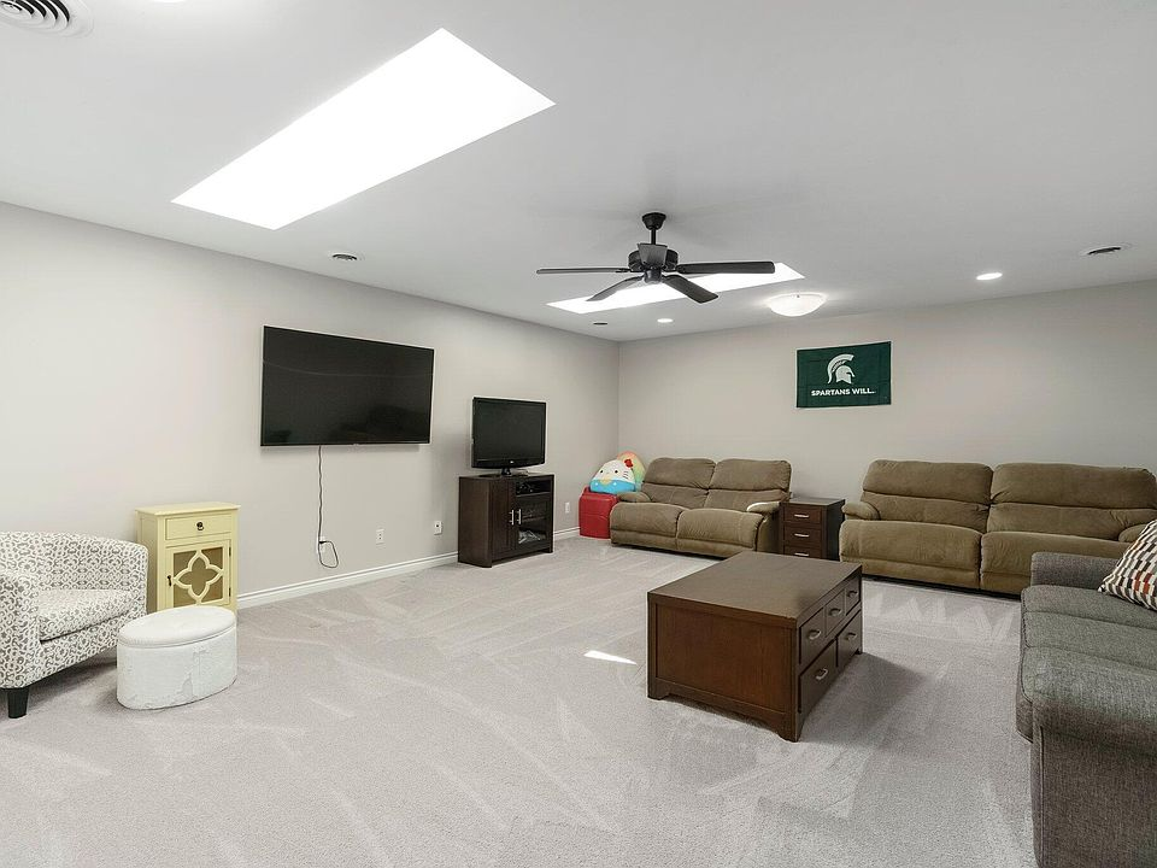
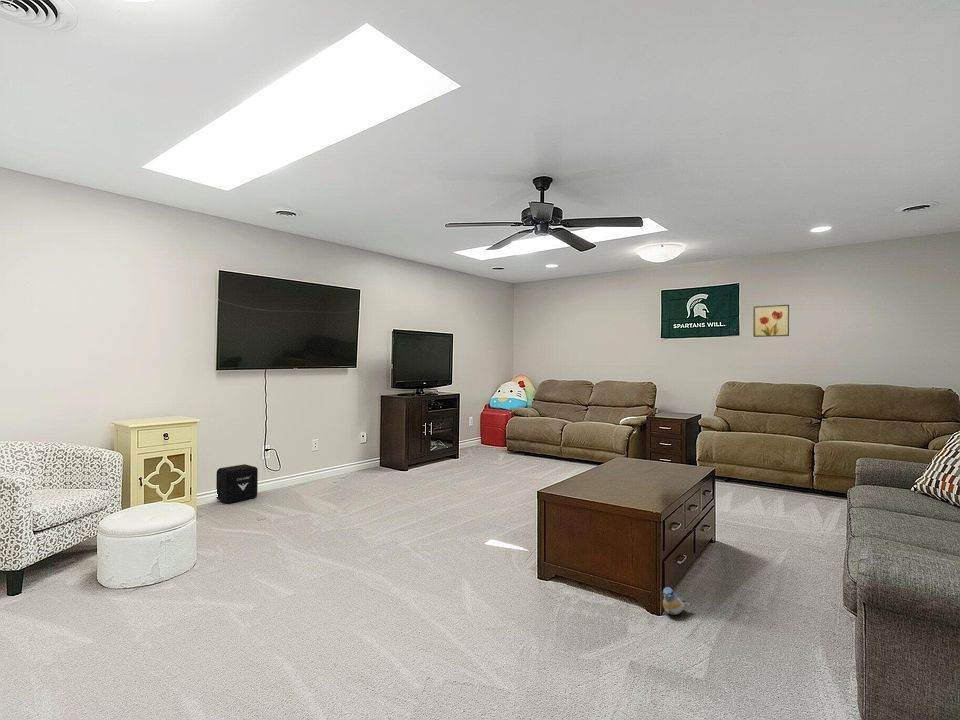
+ plush toy [662,586,691,616]
+ air purifier [215,463,259,504]
+ wall art [752,304,790,338]
